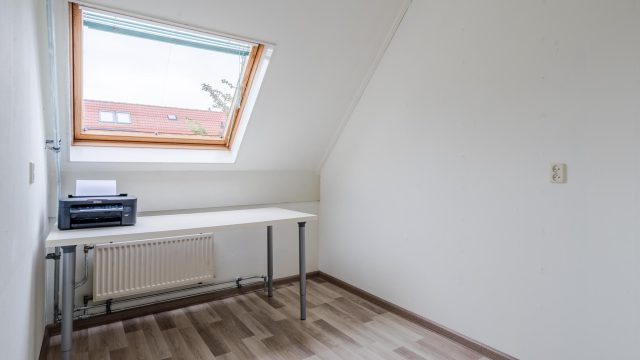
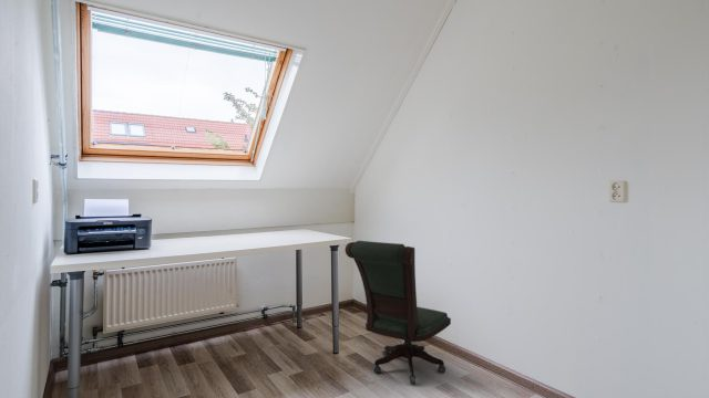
+ office chair [345,240,452,385]
